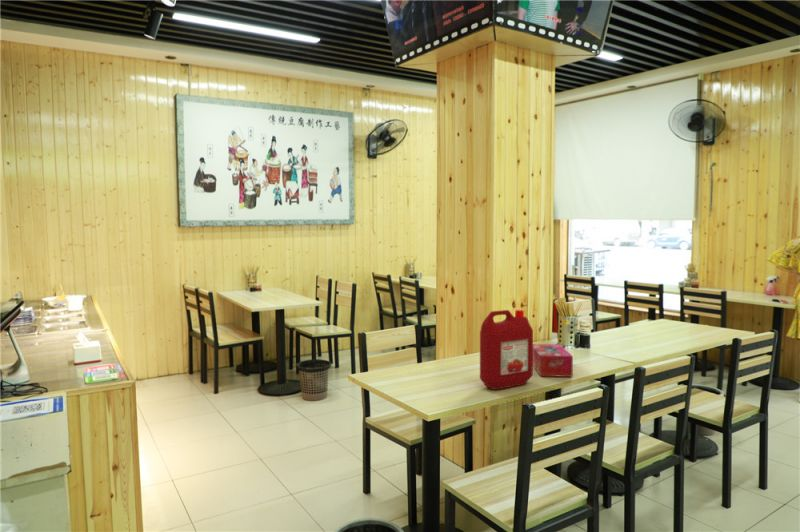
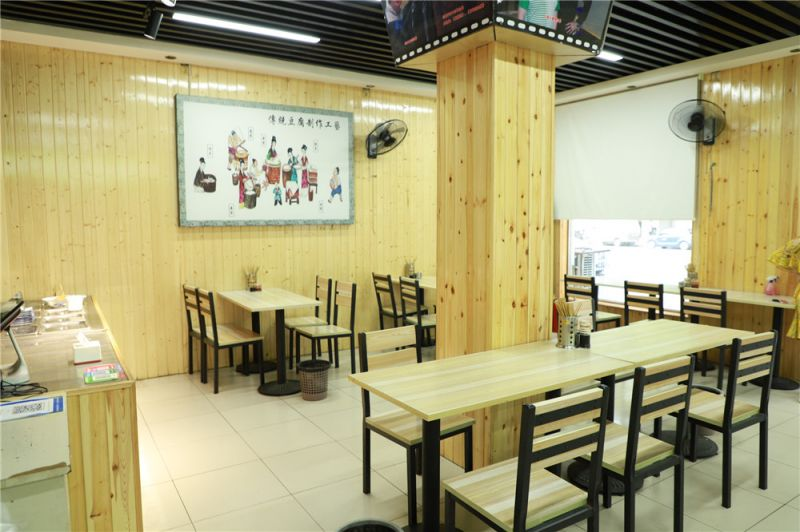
- tissue box [533,343,574,378]
- ketchup jug [479,309,534,390]
